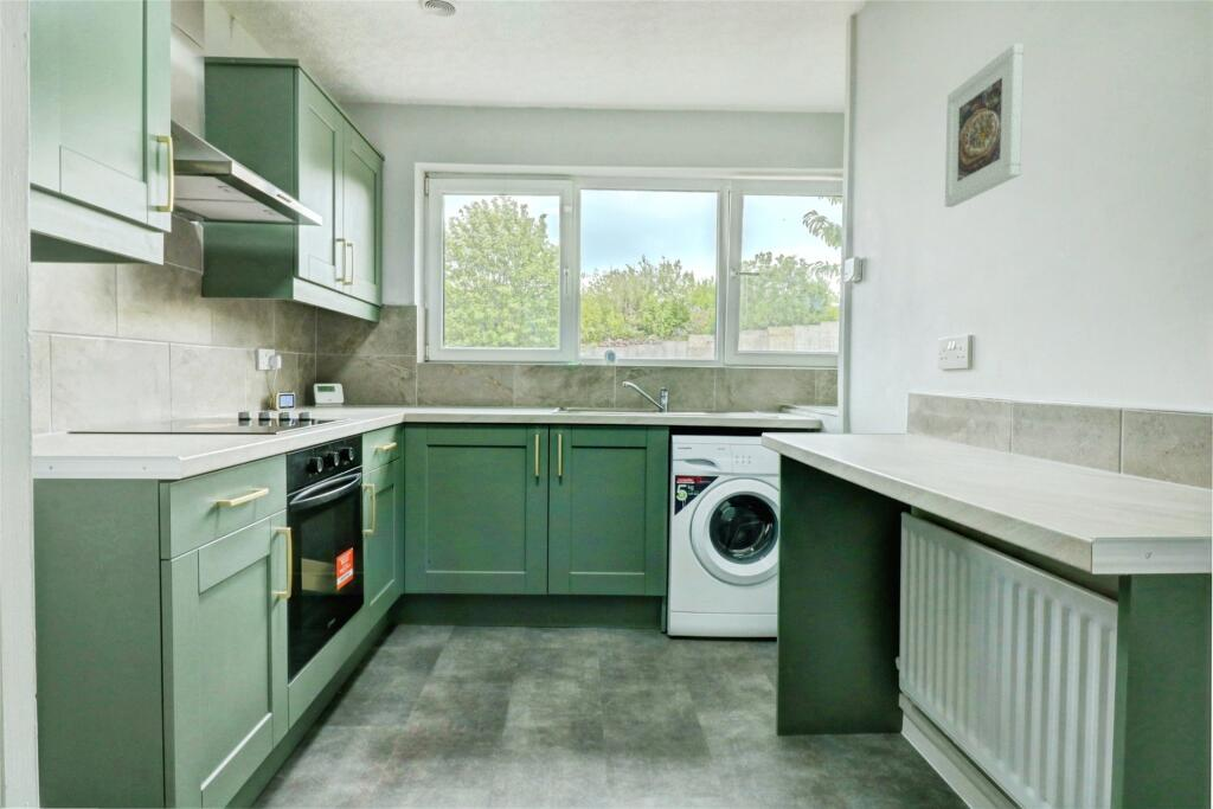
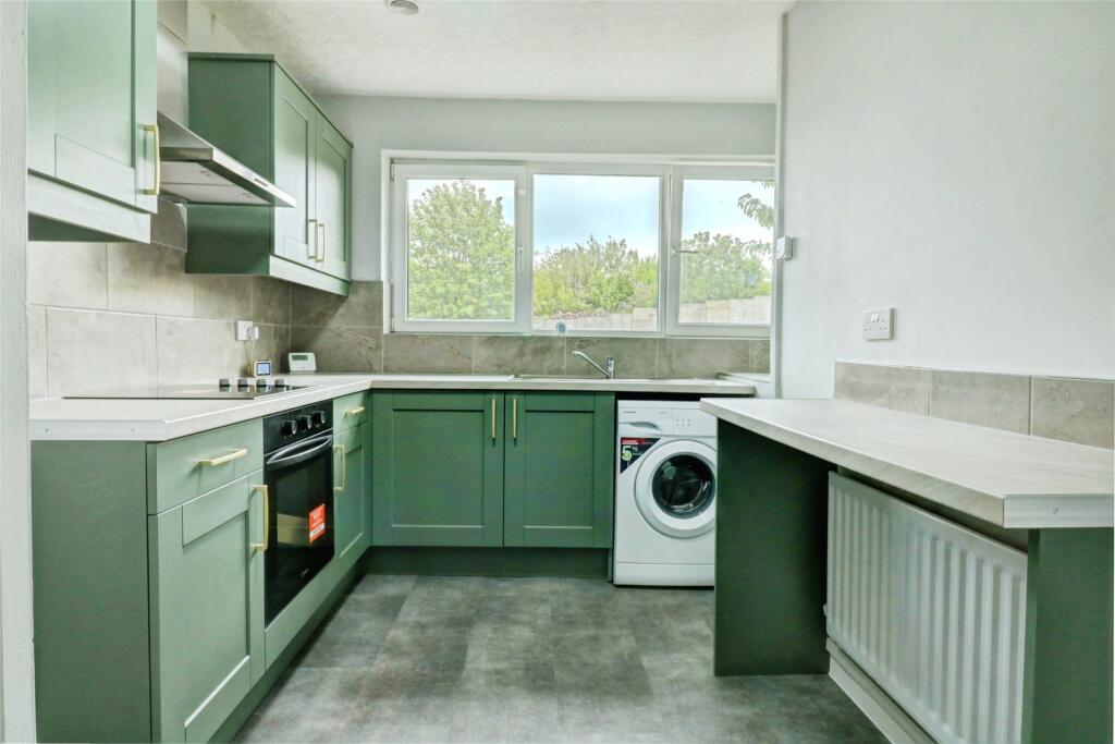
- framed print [944,43,1025,208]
